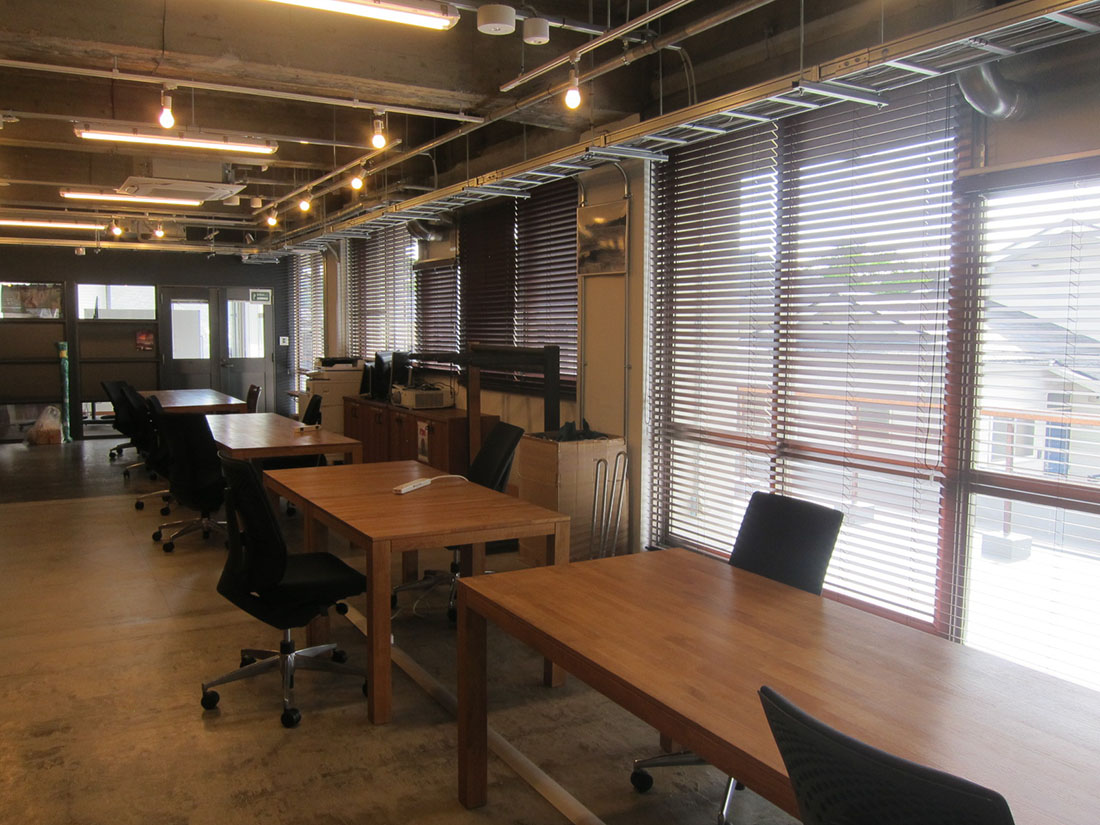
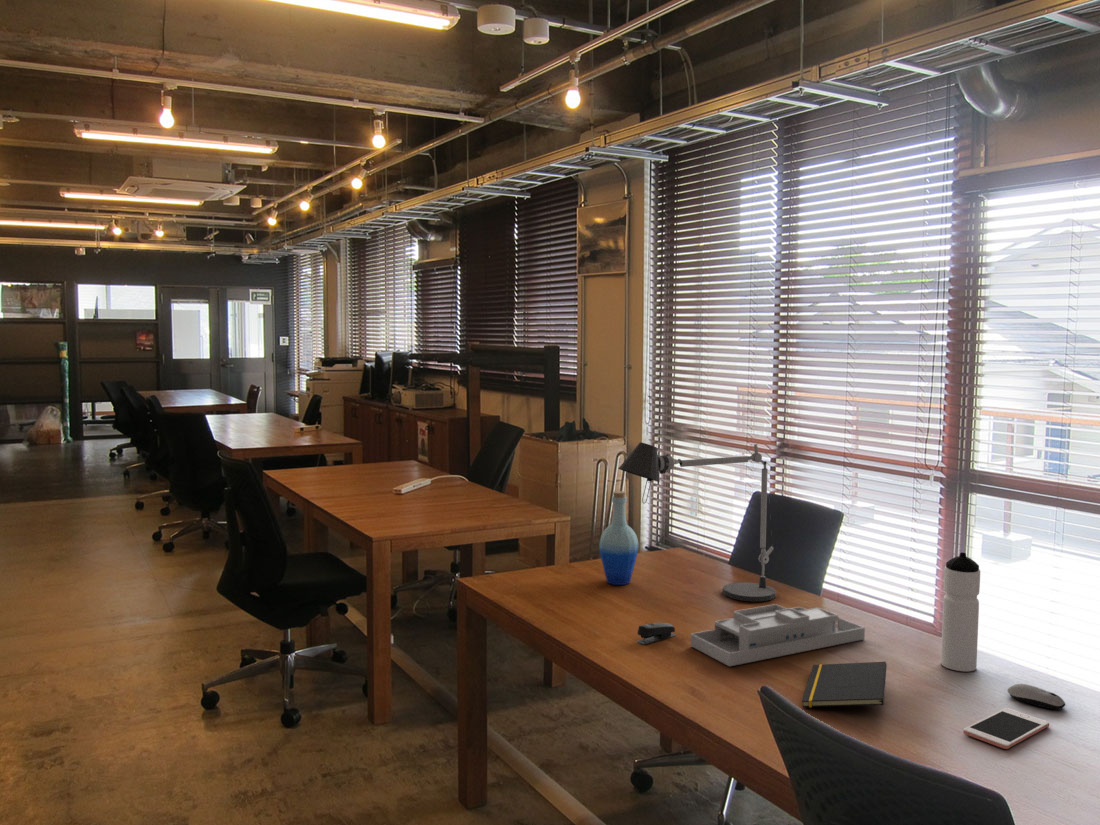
+ stapler [636,622,677,646]
+ cell phone [962,707,1050,750]
+ desk lamp [617,441,777,602]
+ computer mouse [1006,683,1066,711]
+ water bottle [940,552,981,672]
+ notepad [801,661,888,708]
+ desk organizer [690,603,866,667]
+ bottle [598,490,639,586]
